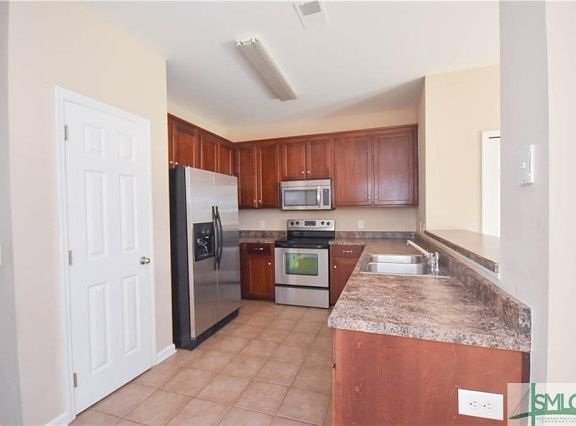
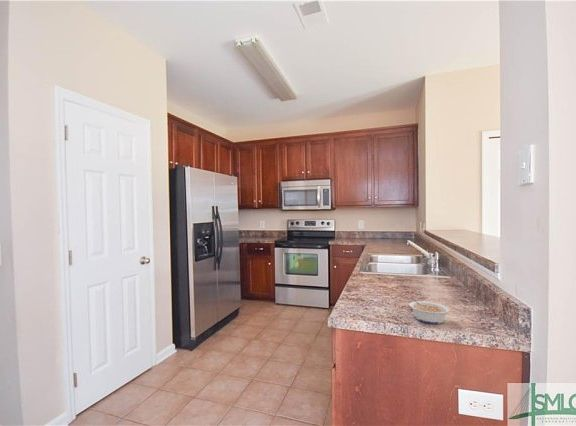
+ legume [408,296,451,325]
